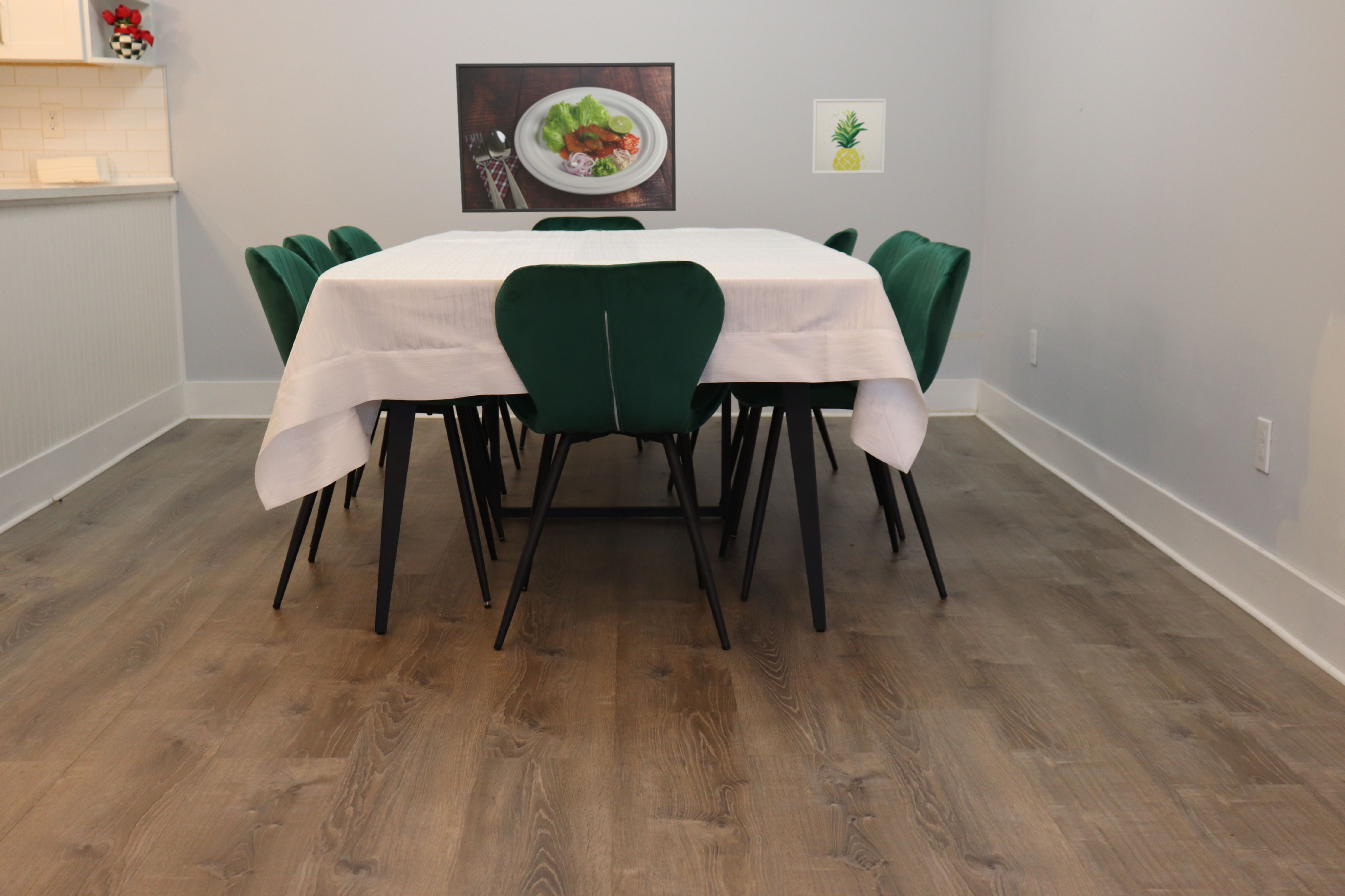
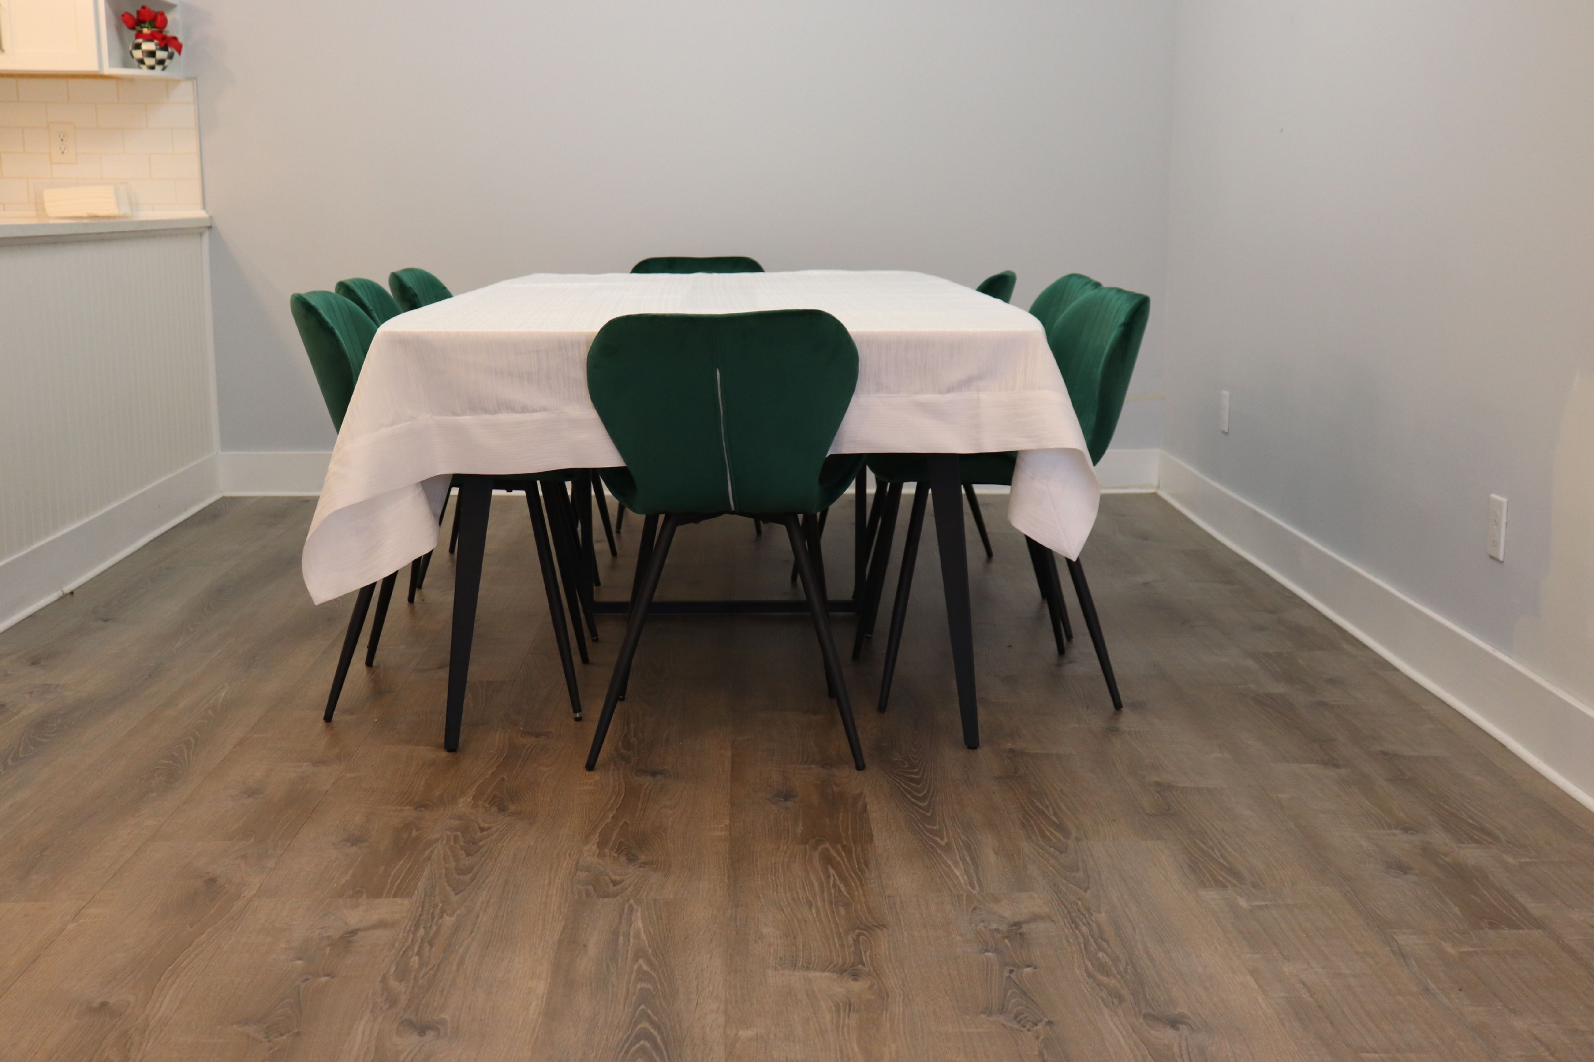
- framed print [455,62,676,213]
- wall art [812,98,887,174]
